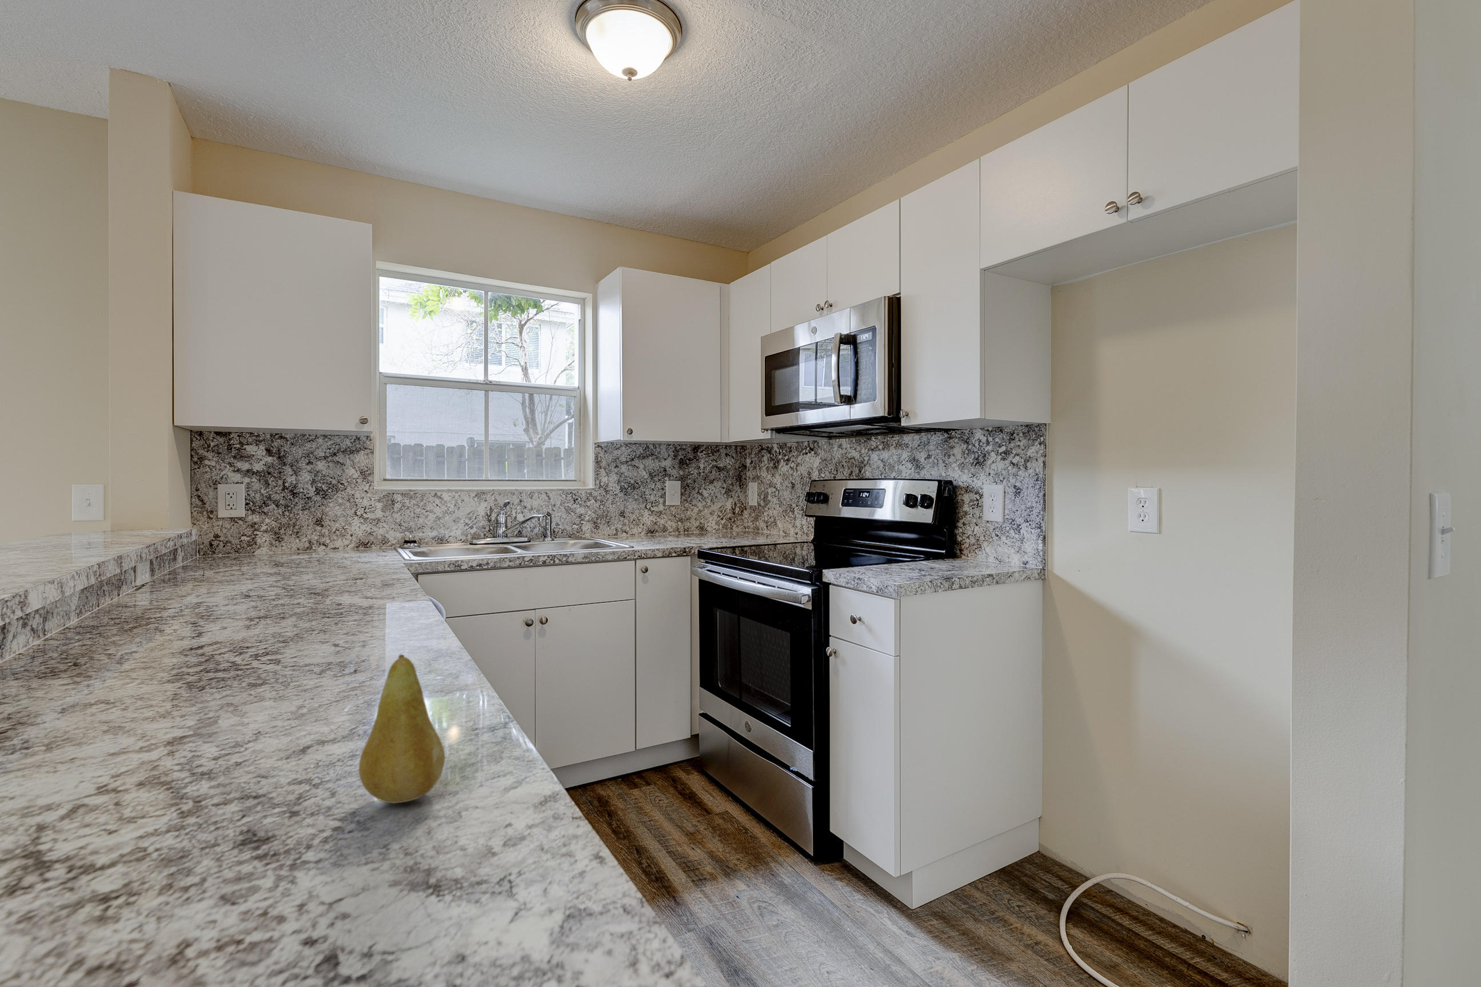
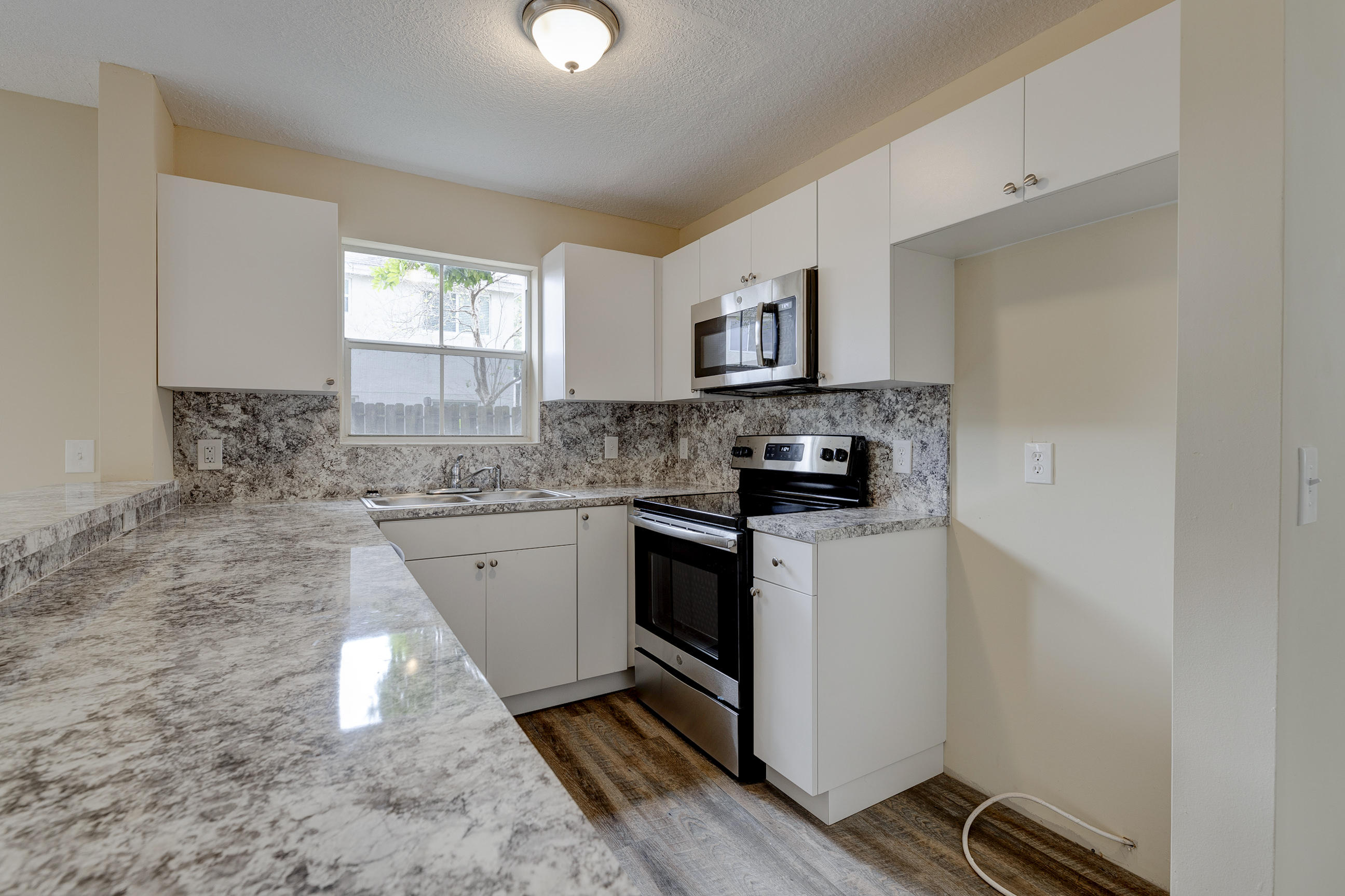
- fruit [358,654,446,804]
